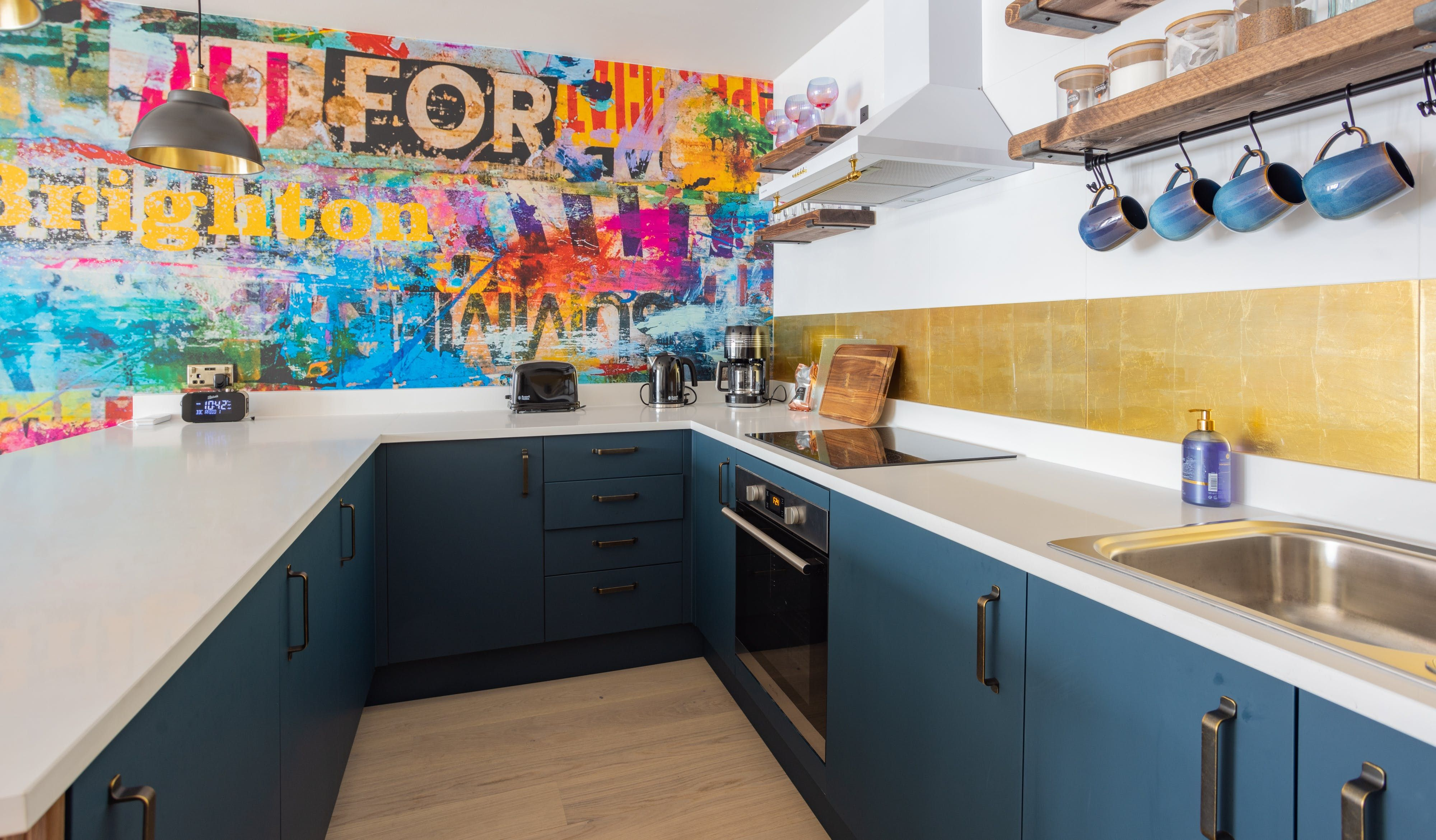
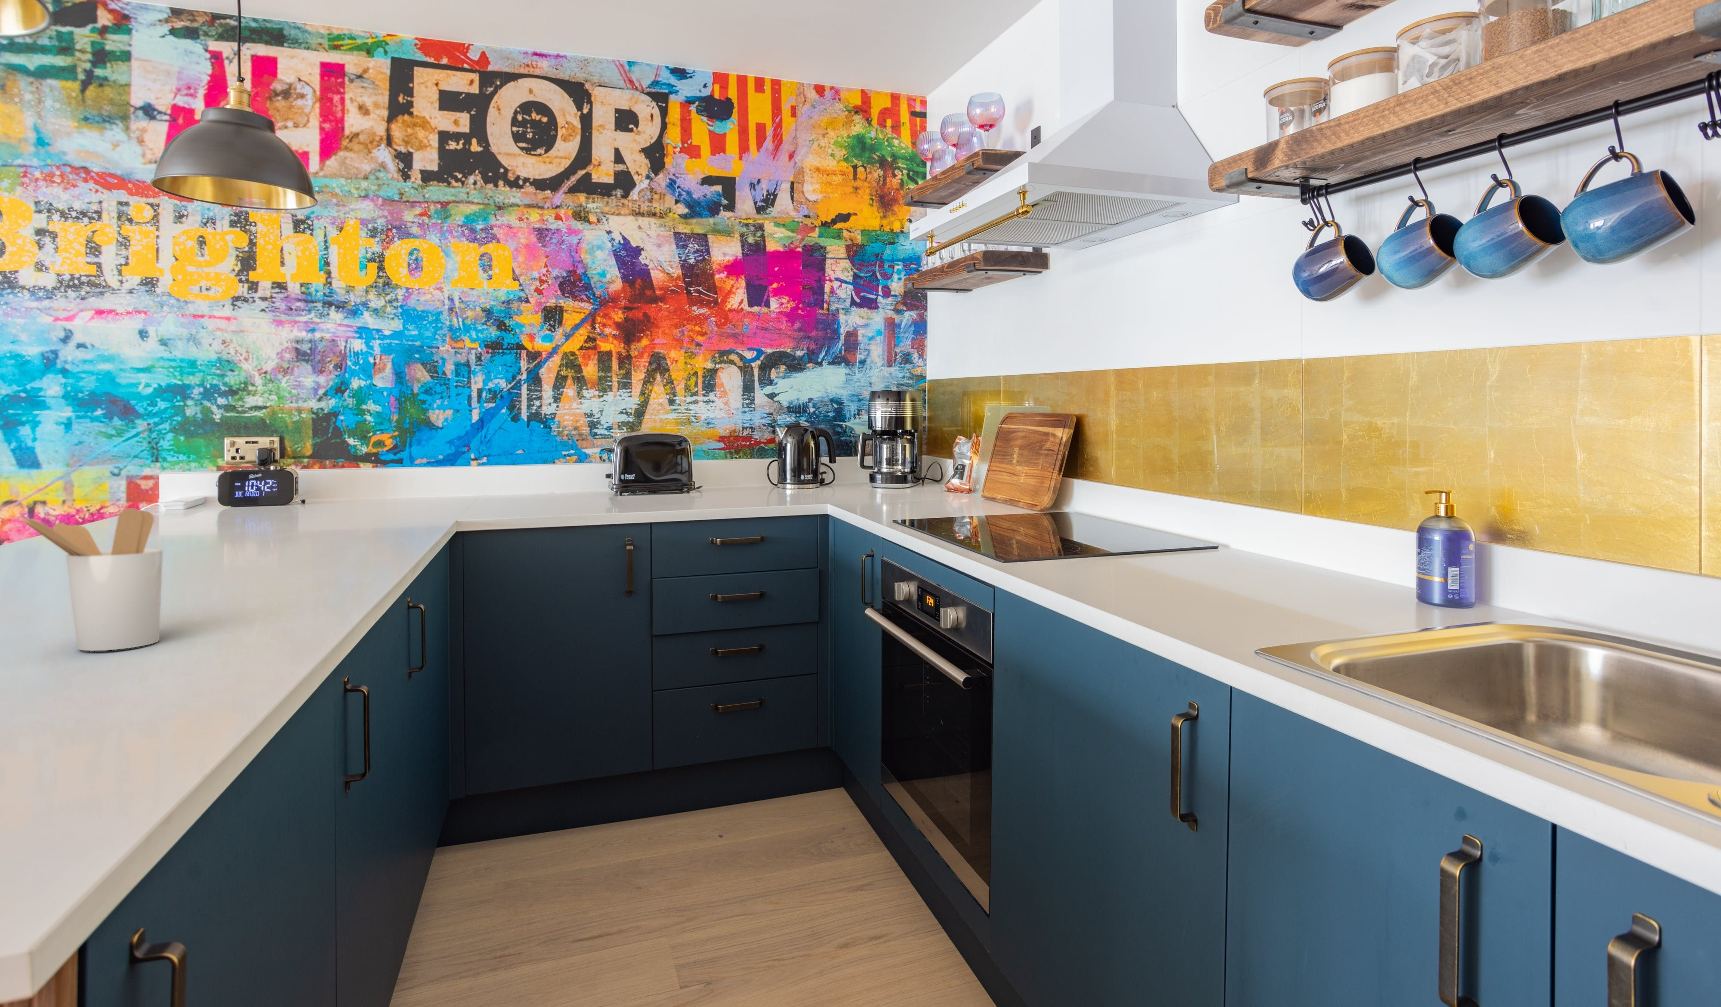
+ utensil holder [19,507,163,651]
